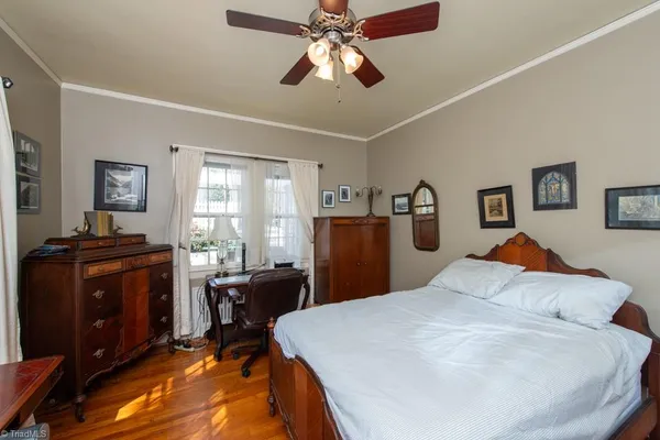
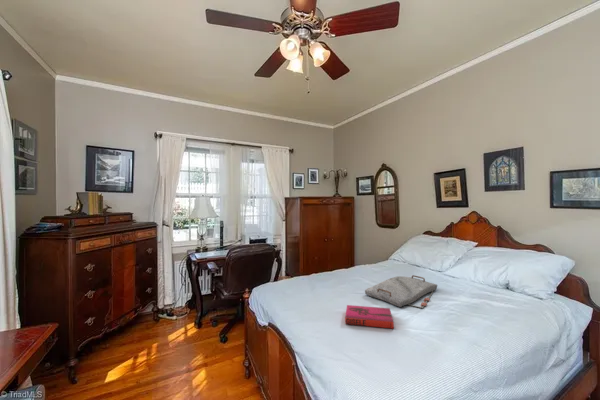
+ serving tray [364,274,438,309]
+ hardback book [344,304,395,330]
